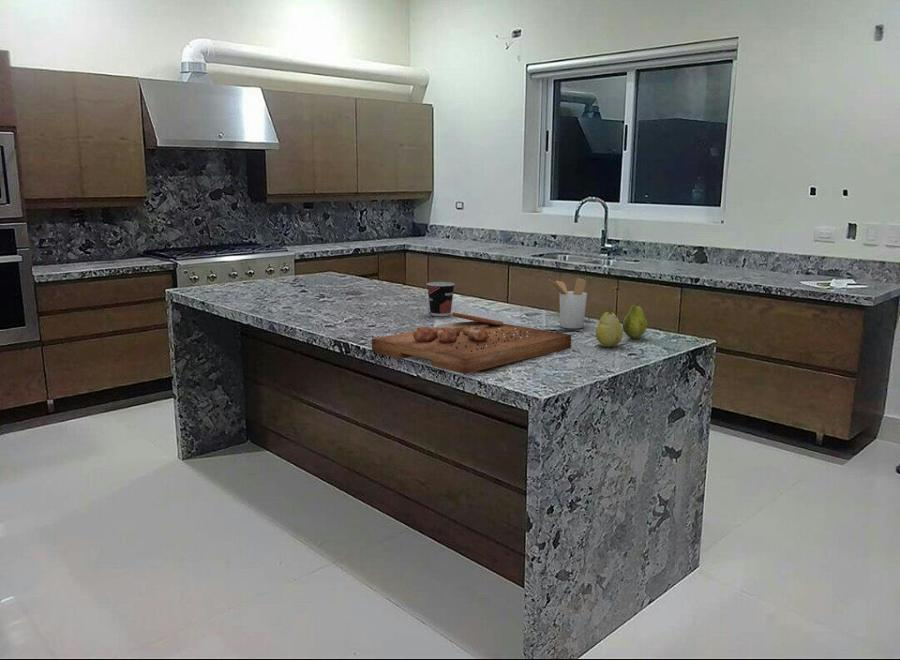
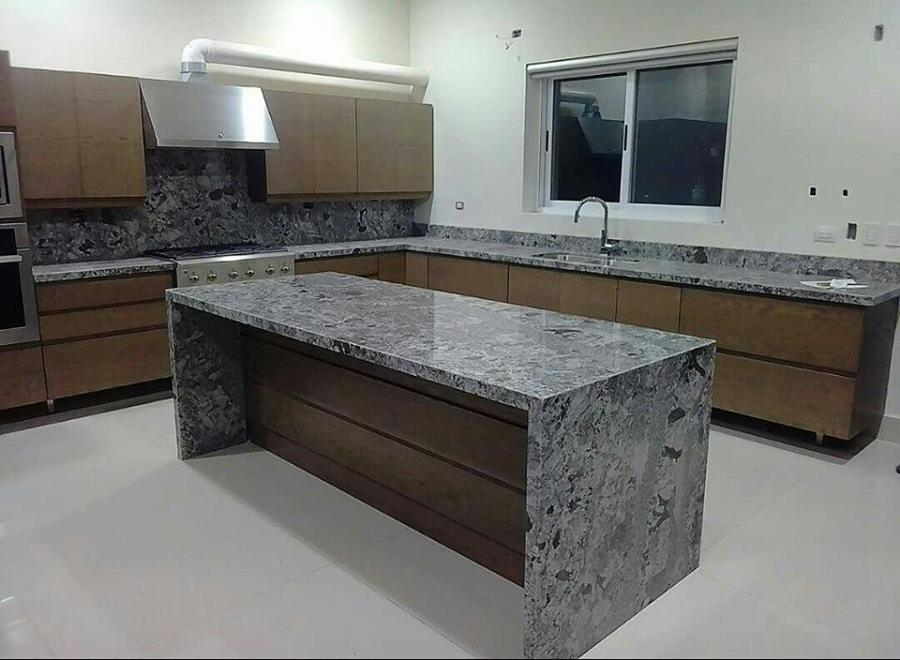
- fruit [622,302,648,340]
- fruit [595,309,624,348]
- cup [426,281,456,317]
- utensil holder [548,277,588,330]
- cutting board [371,311,572,375]
